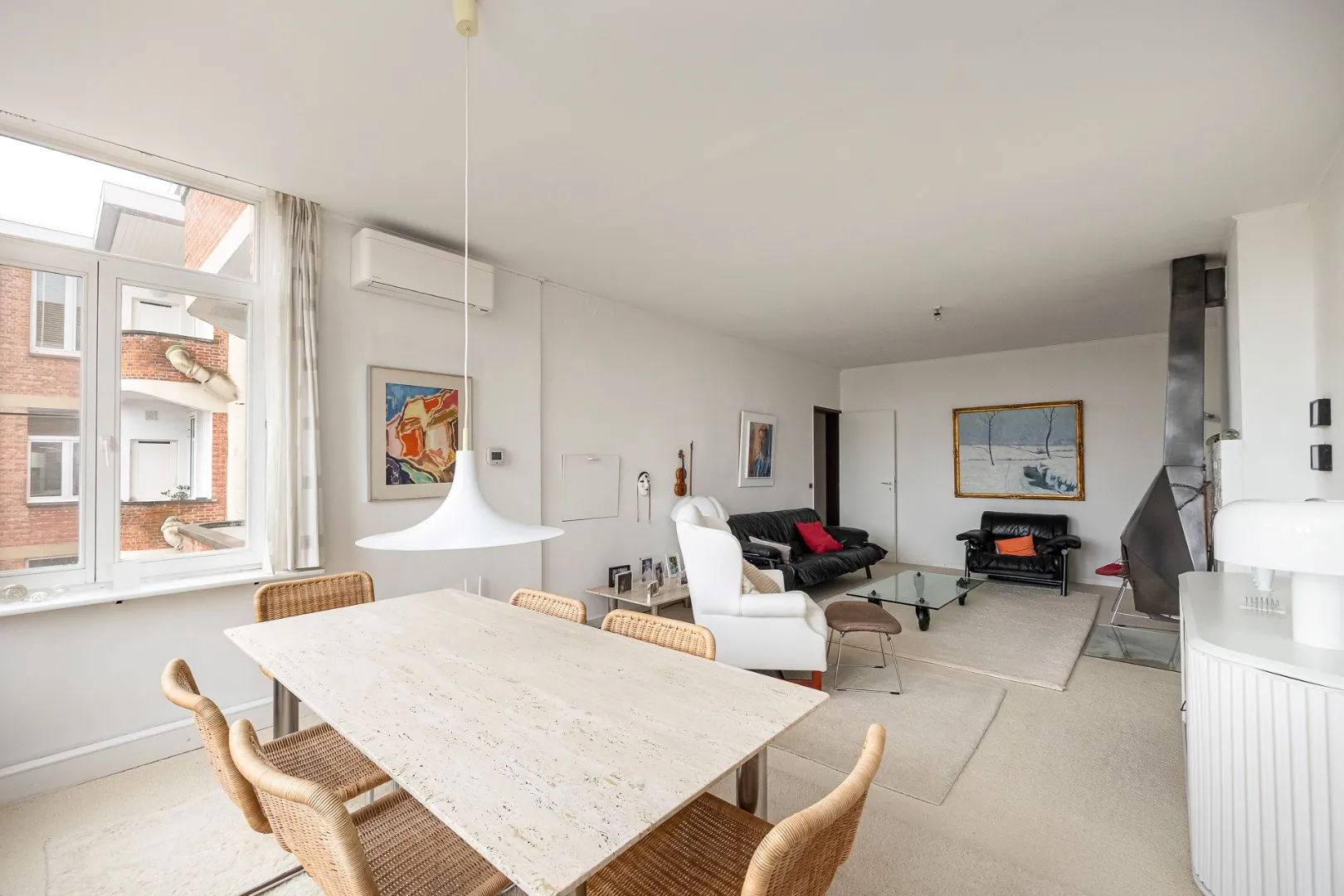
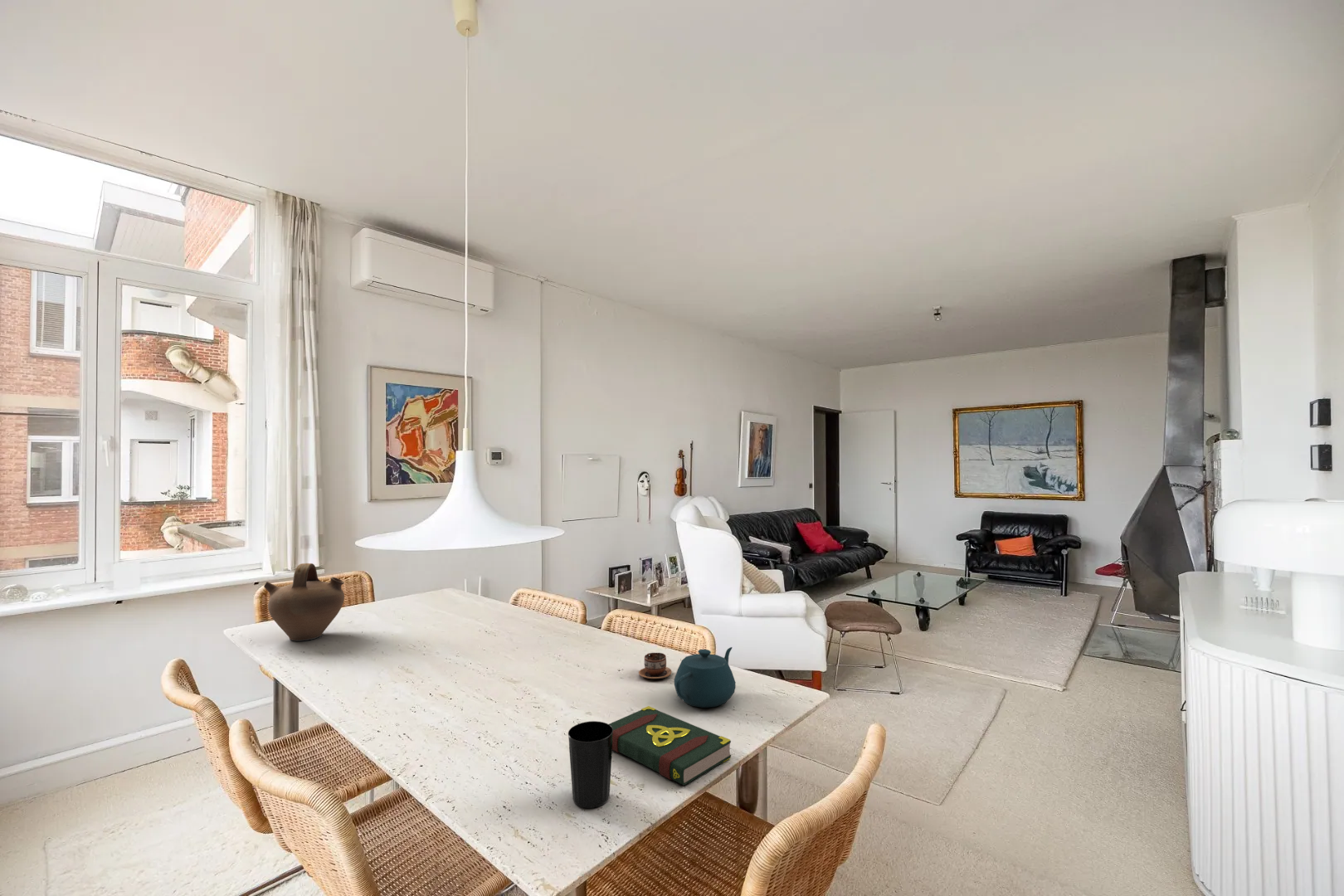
+ teapot [674,646,737,709]
+ book [608,705,732,786]
+ cup [638,652,673,679]
+ cup [567,720,613,809]
+ jug [263,562,345,641]
